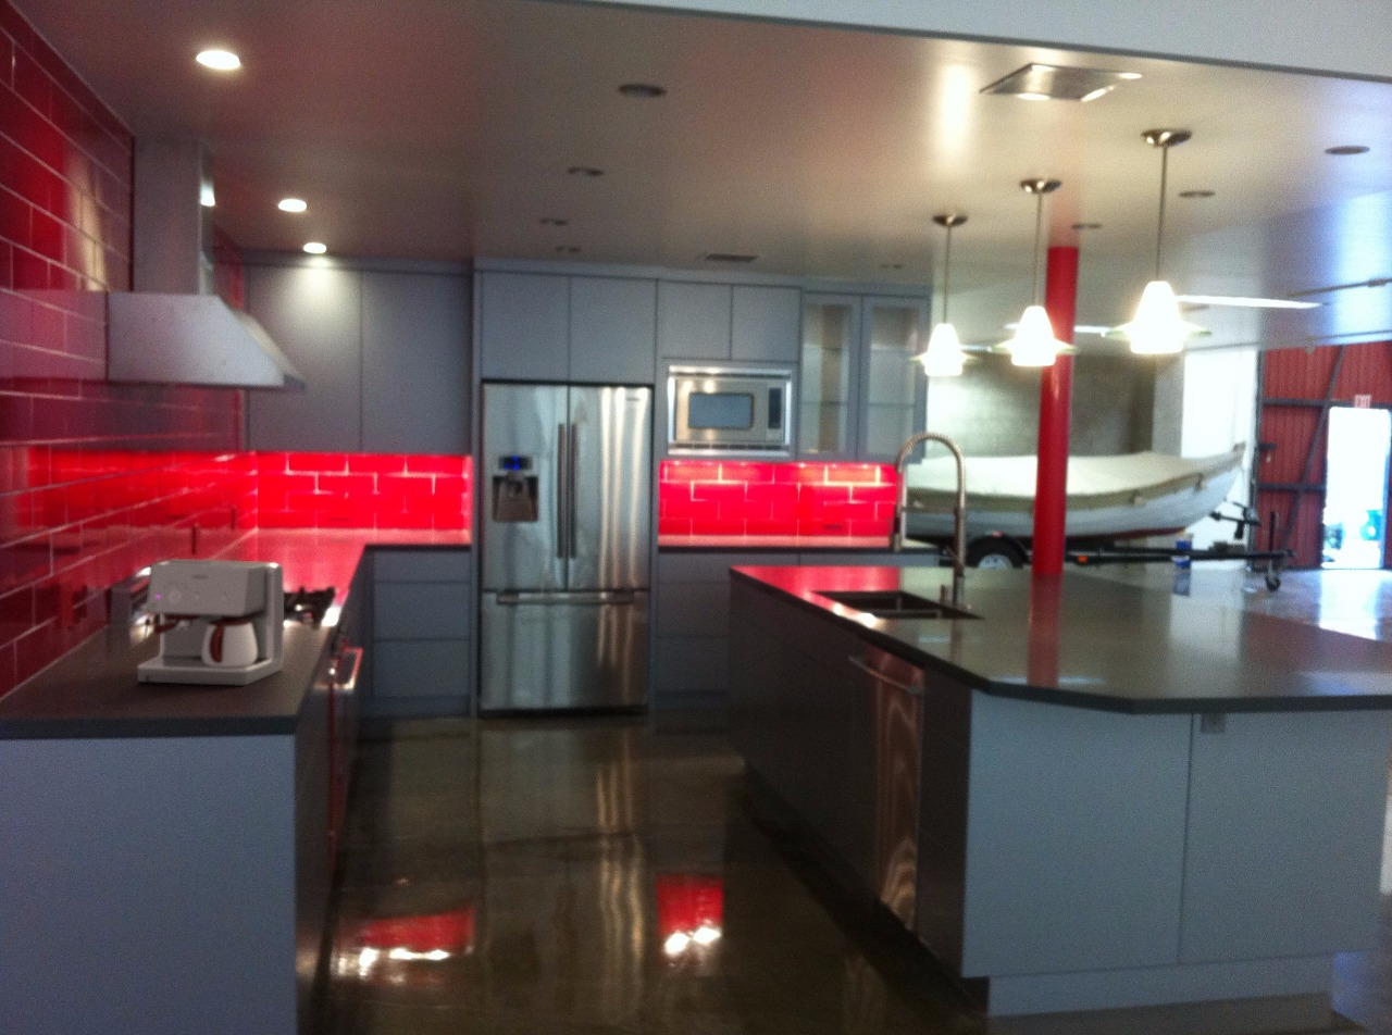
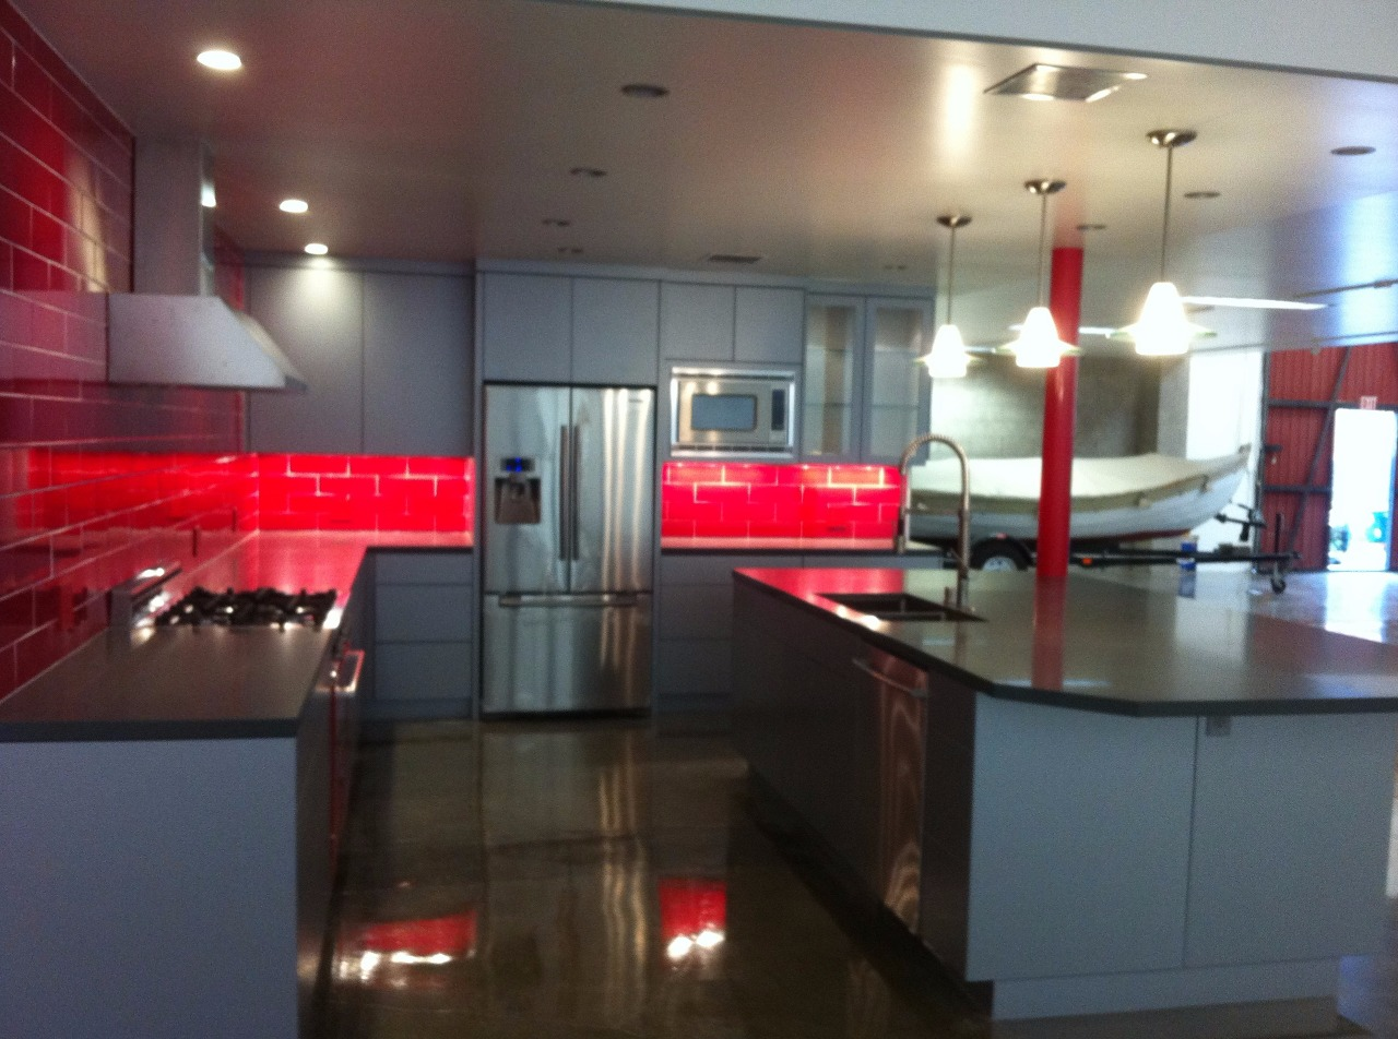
- coffee maker [137,558,285,687]
